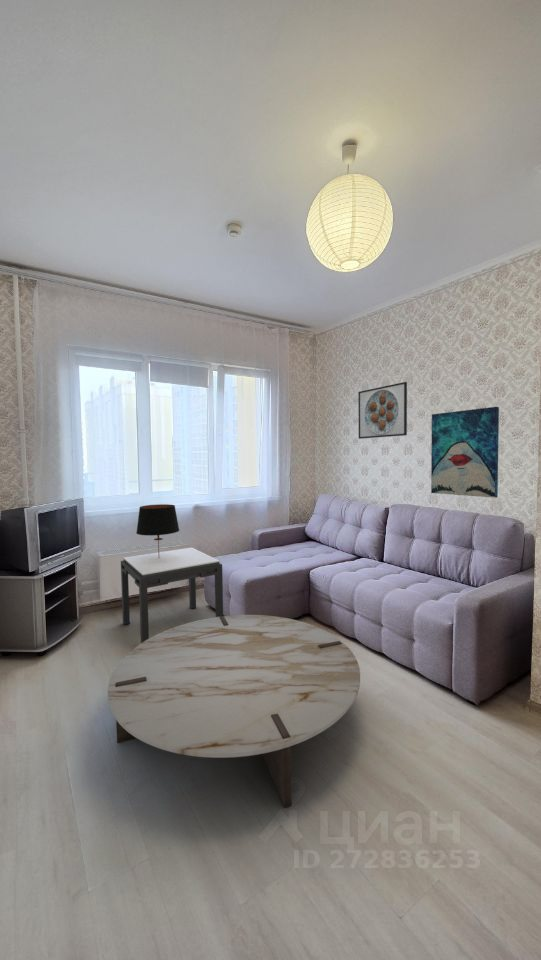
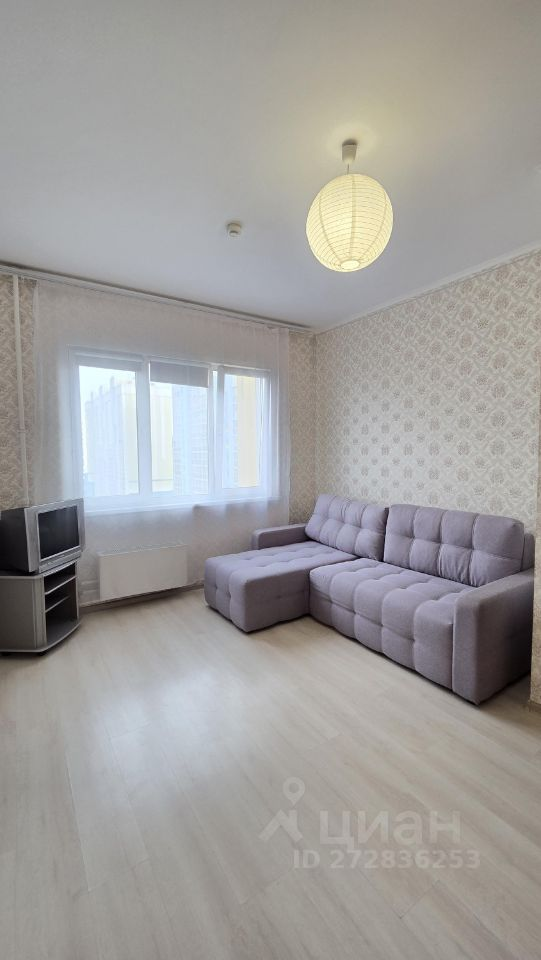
- wall art [430,406,500,499]
- table lamp [135,503,180,554]
- coffee table [107,614,361,809]
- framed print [357,381,408,440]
- side table [120,547,224,644]
